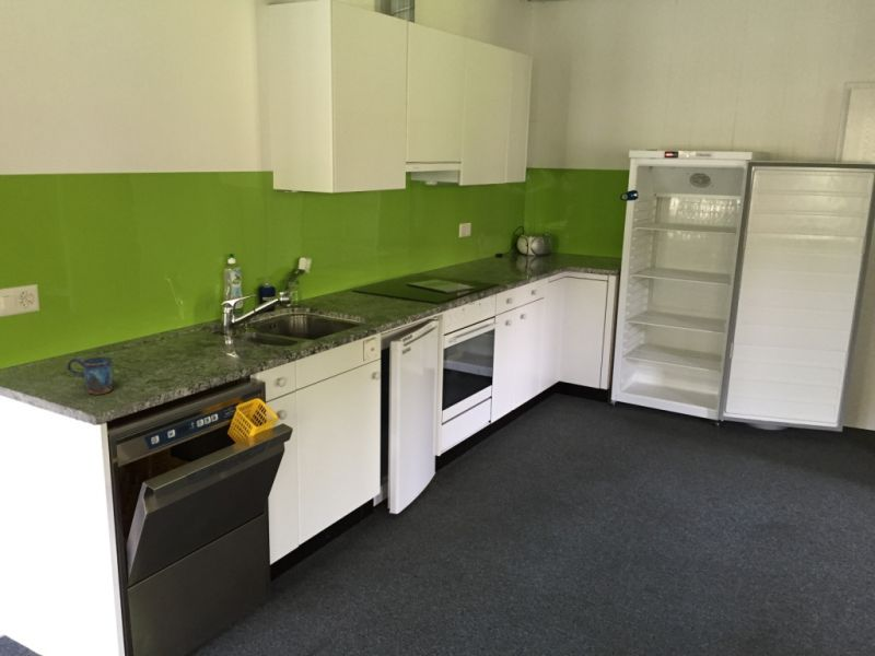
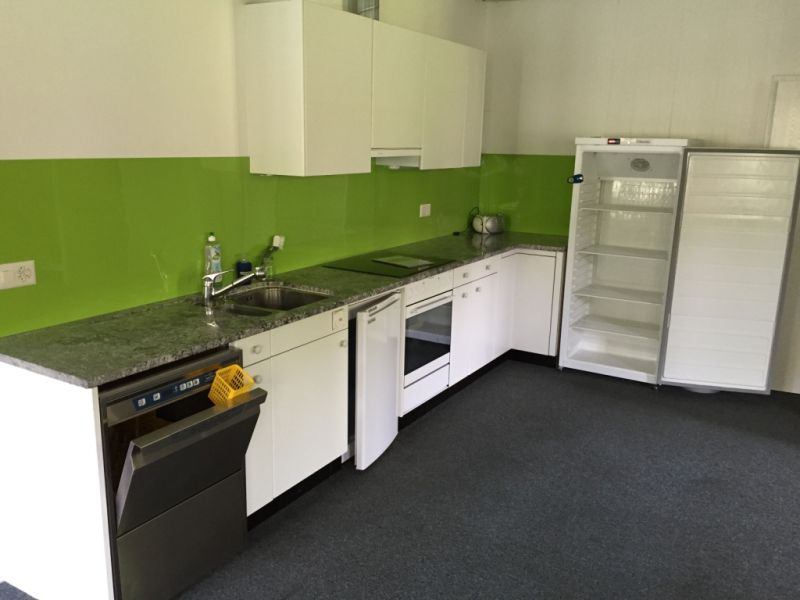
- mug [66,356,115,396]
